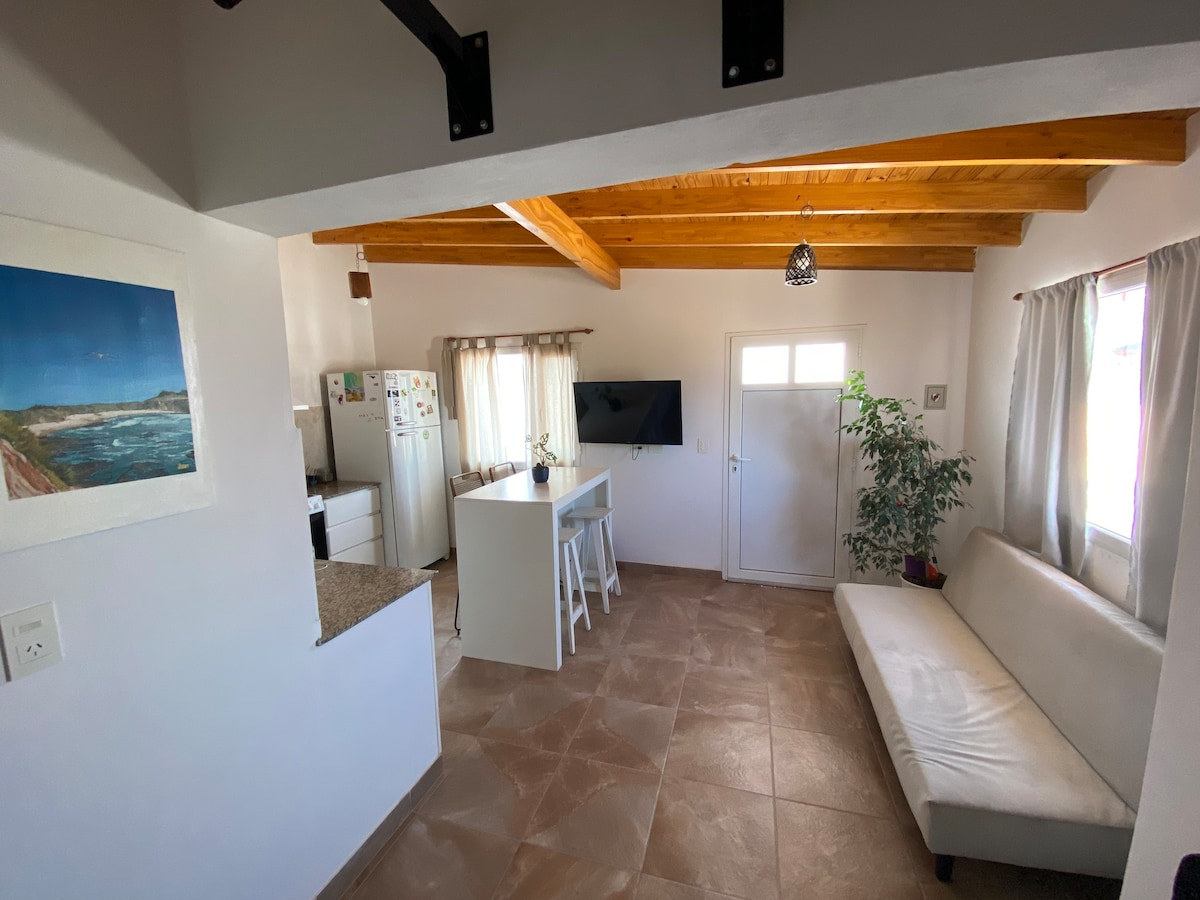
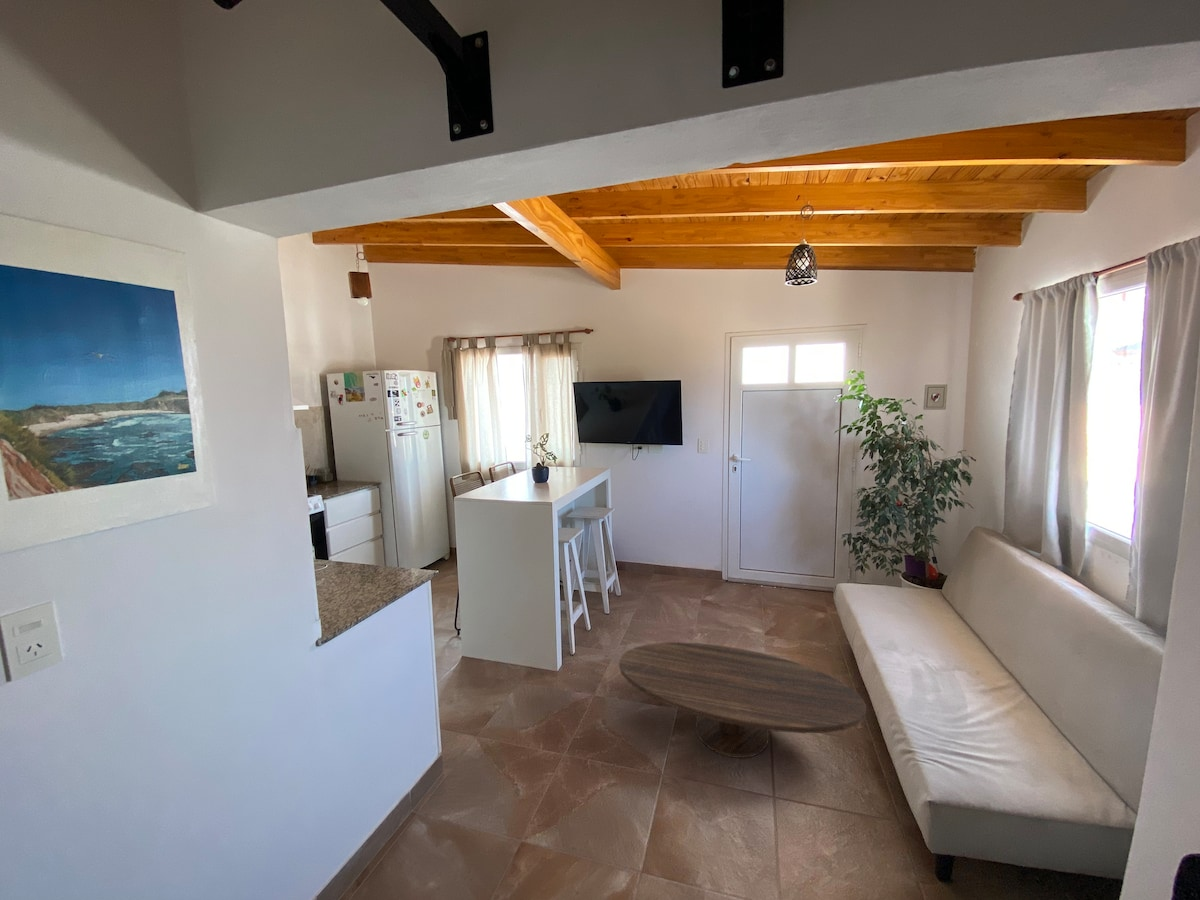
+ coffee table [618,641,867,759]
